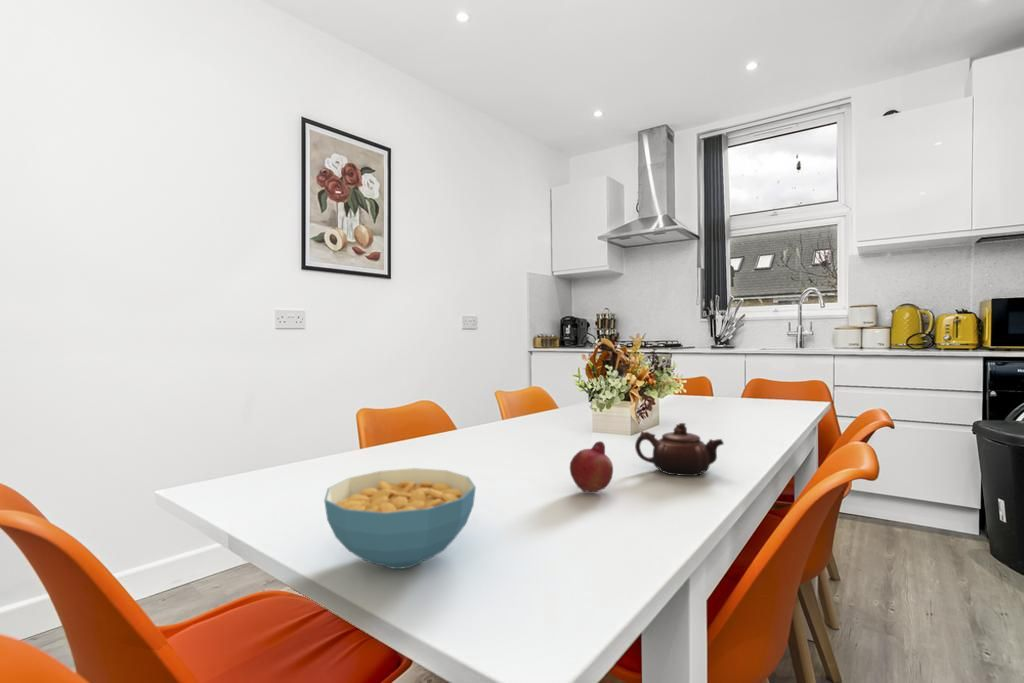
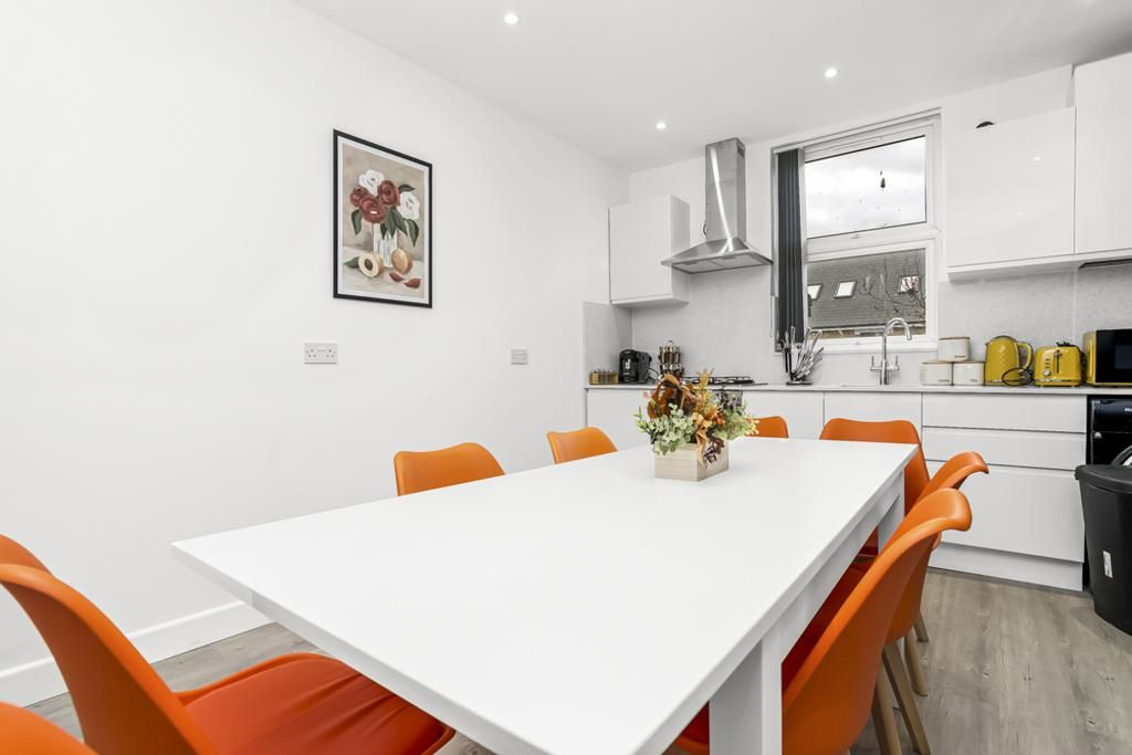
- teapot [634,422,725,477]
- cereal bowl [323,467,477,570]
- fruit [569,440,614,493]
